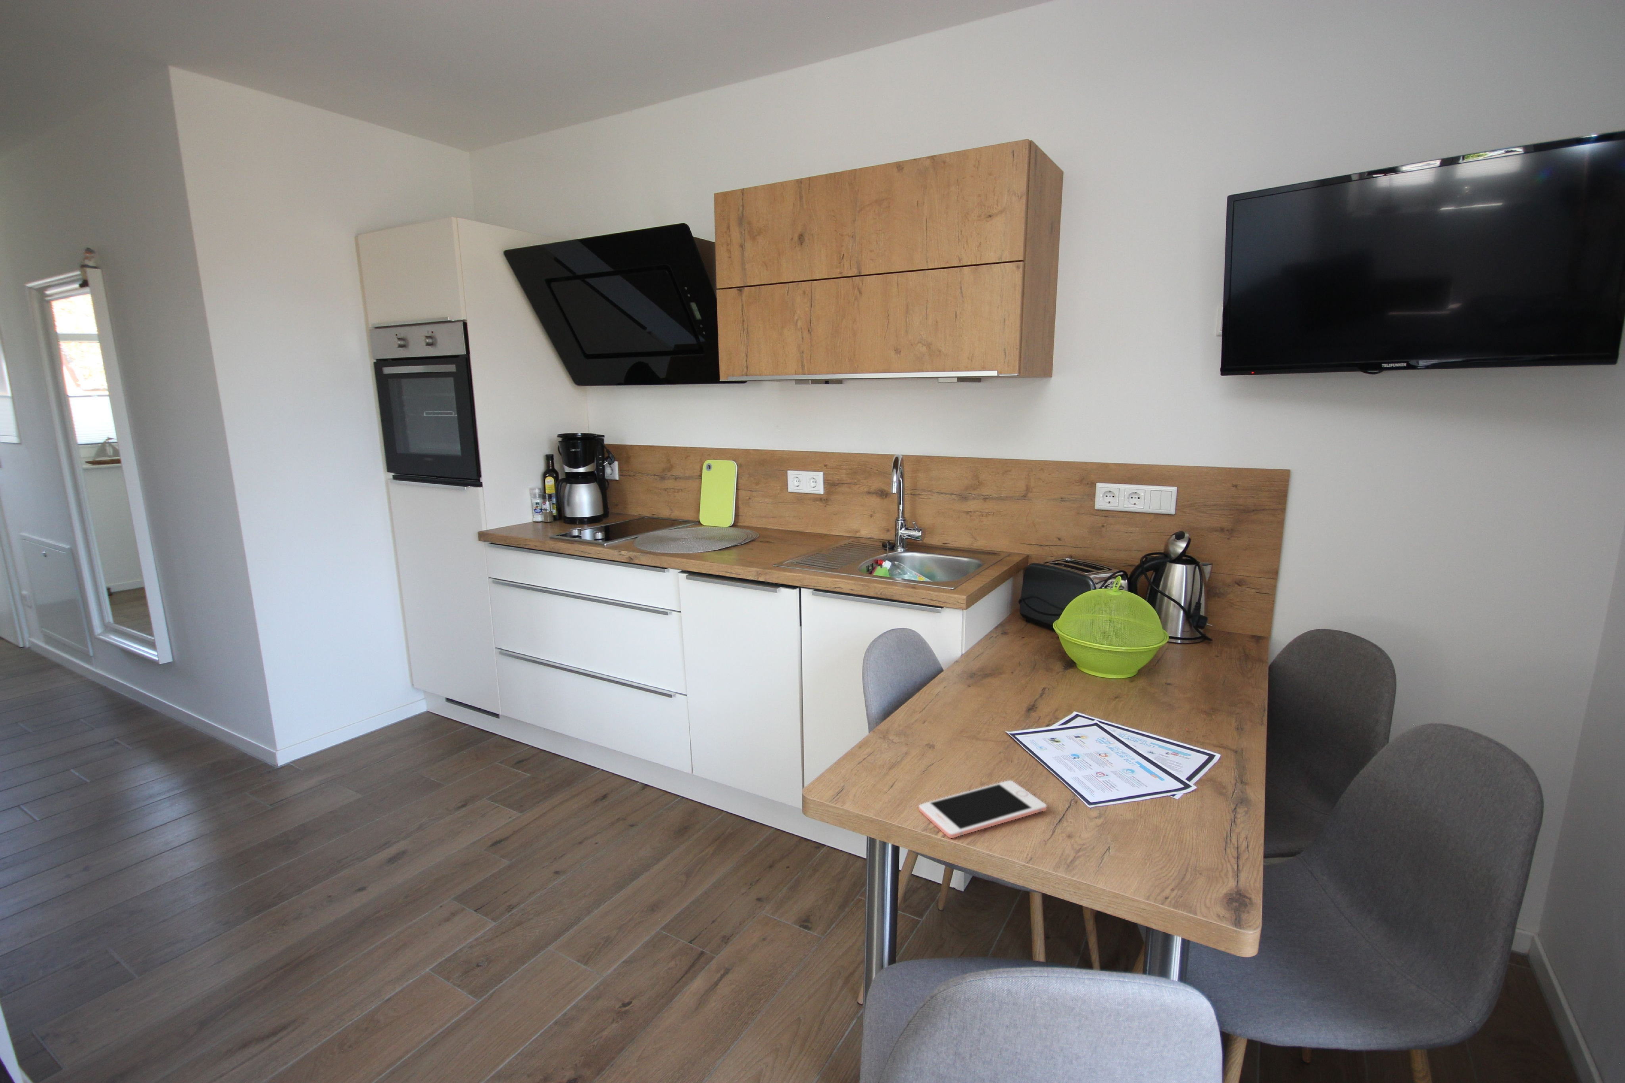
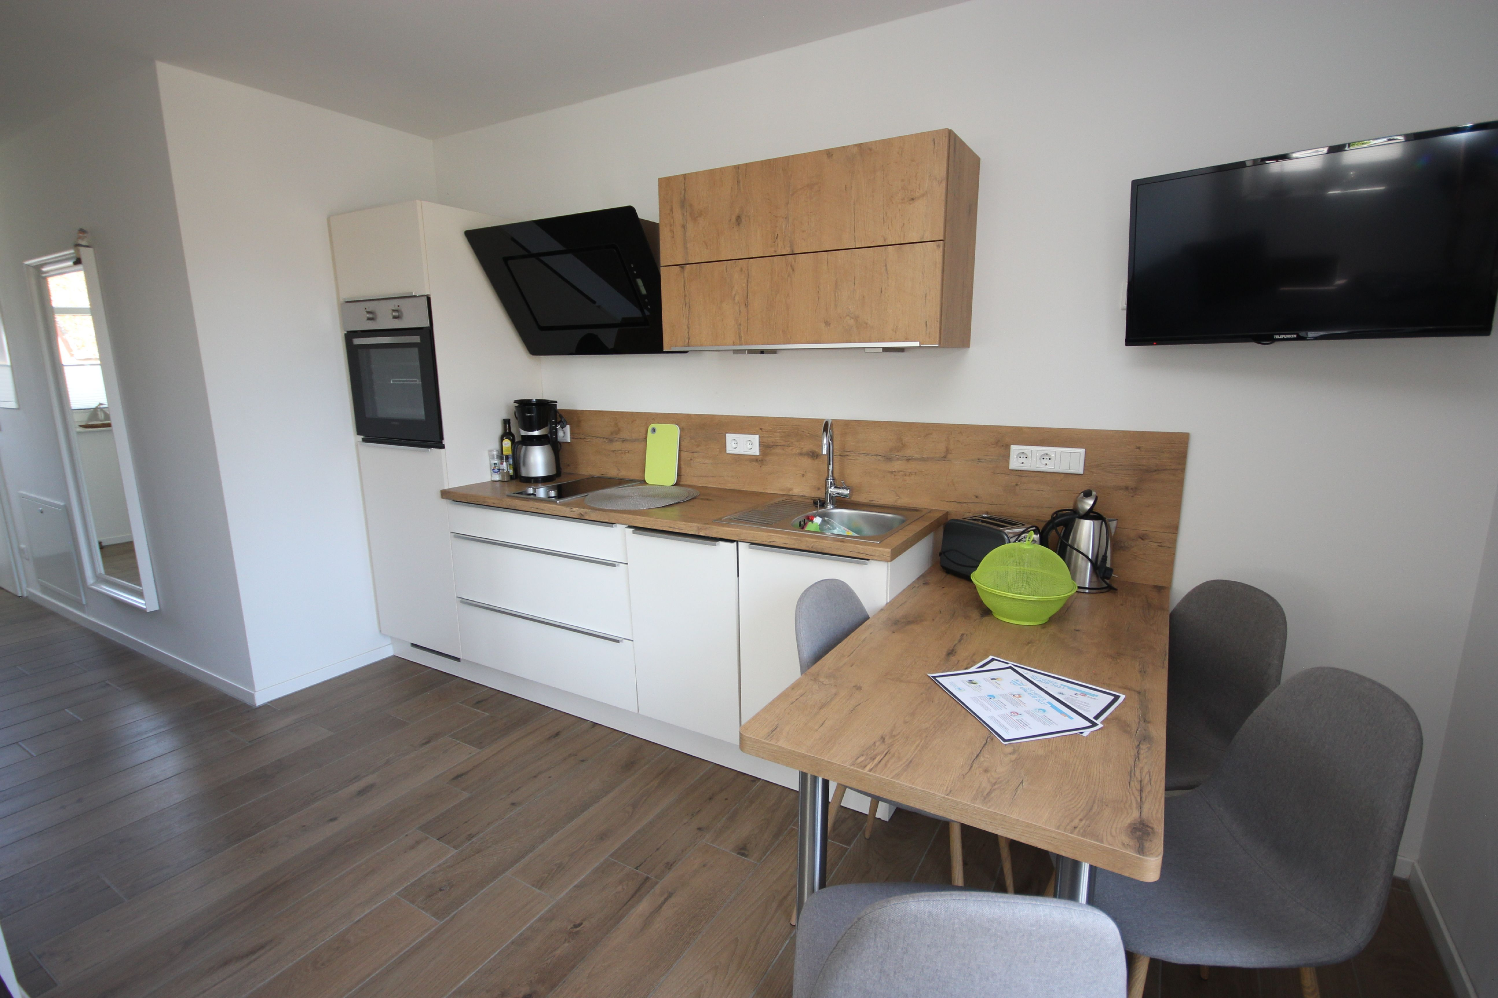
- cell phone [919,780,1047,839]
